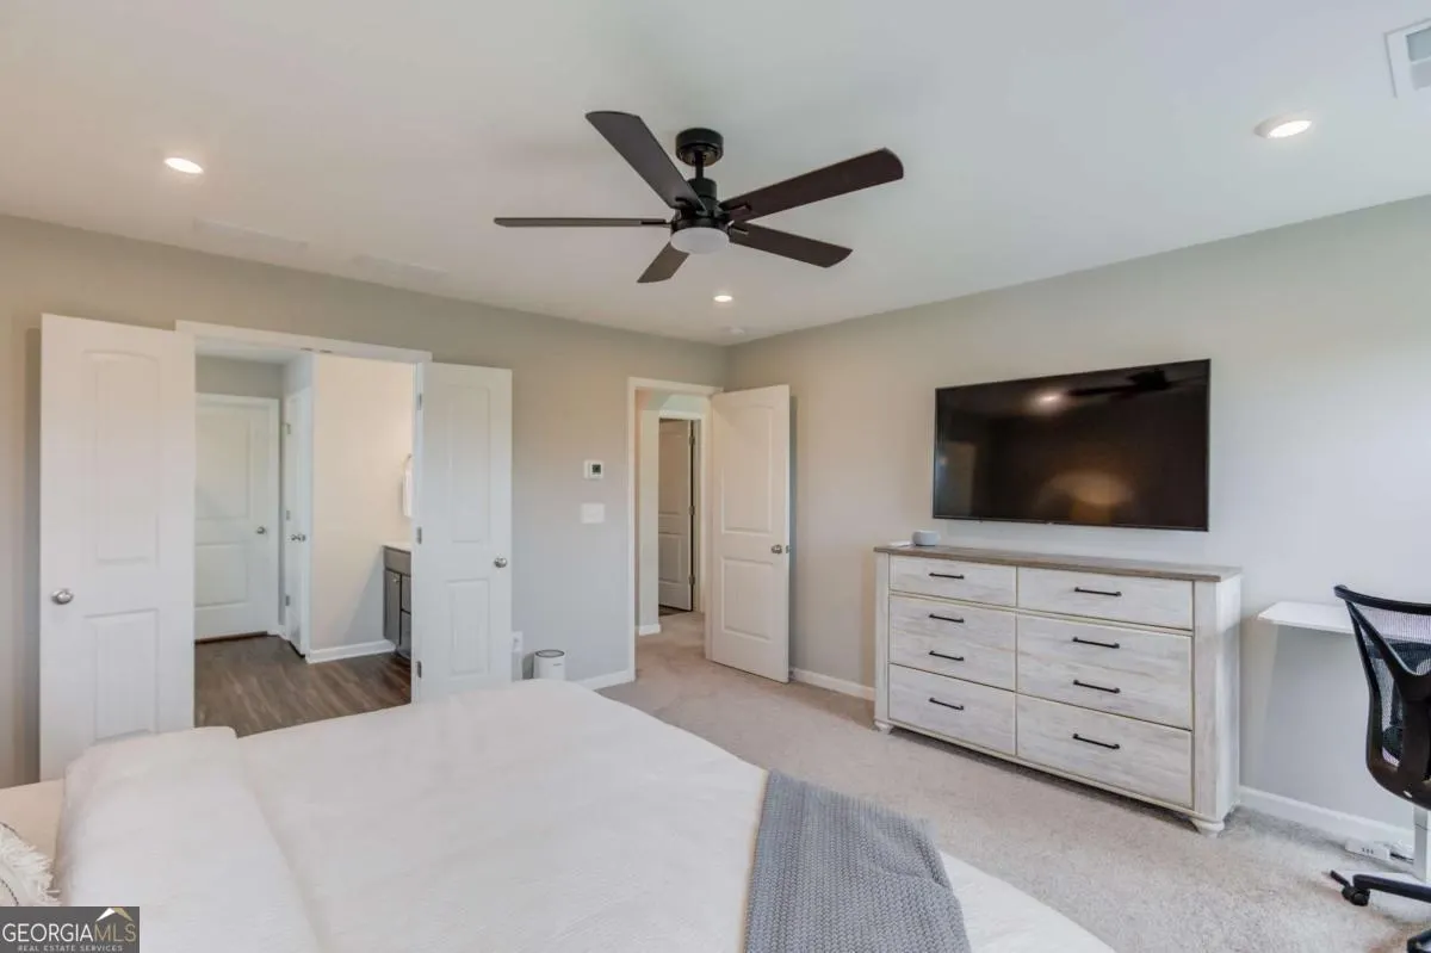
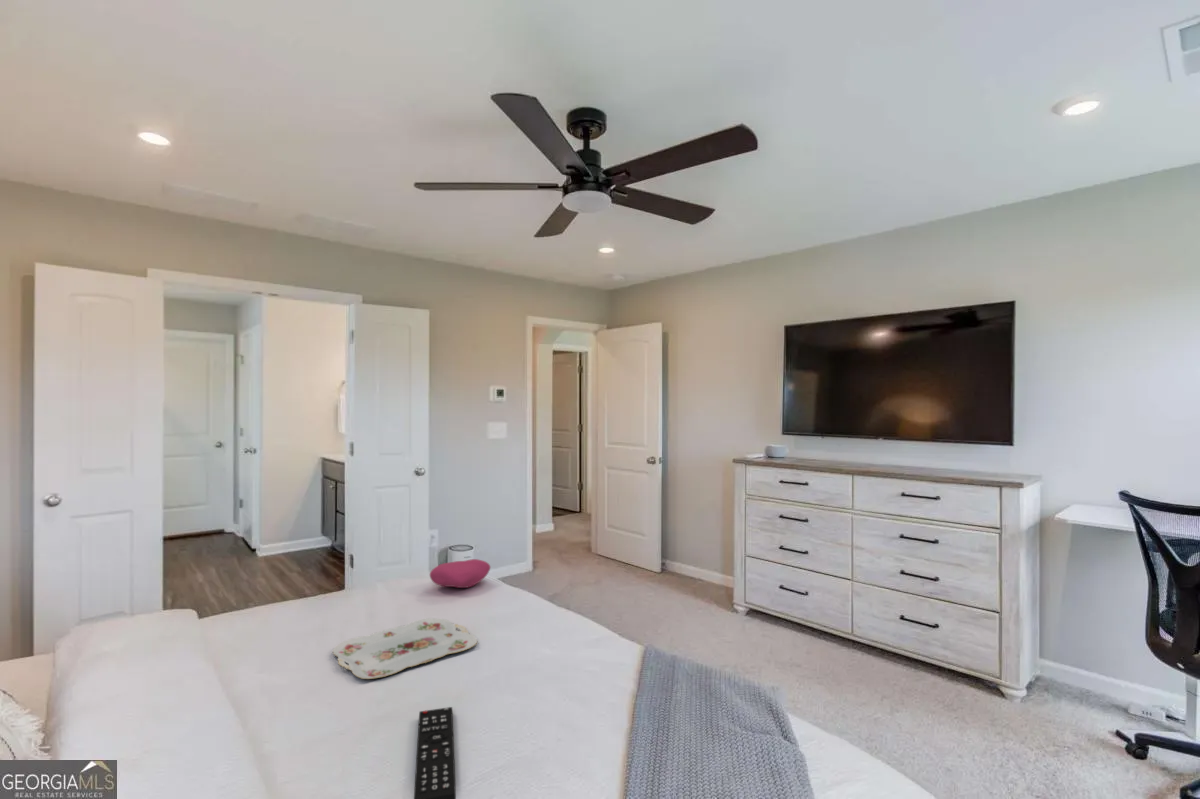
+ serving tray [332,617,478,680]
+ cushion [429,558,491,589]
+ remote control [413,706,457,799]
